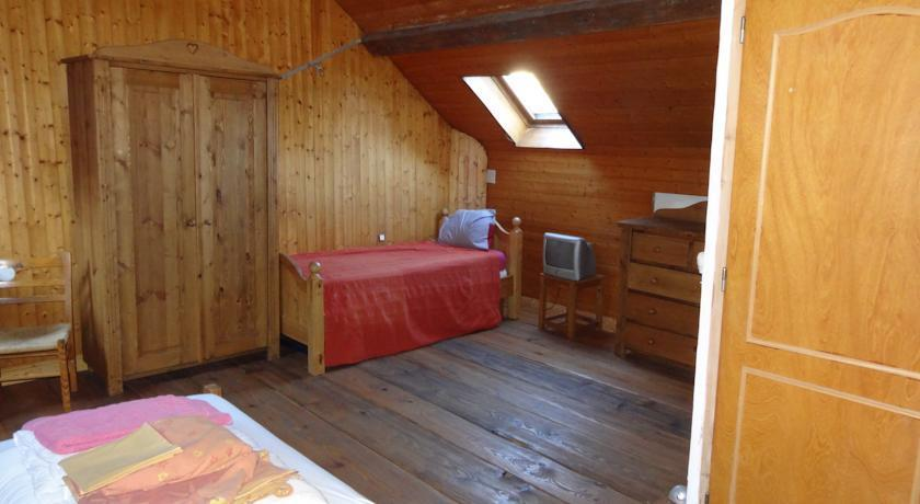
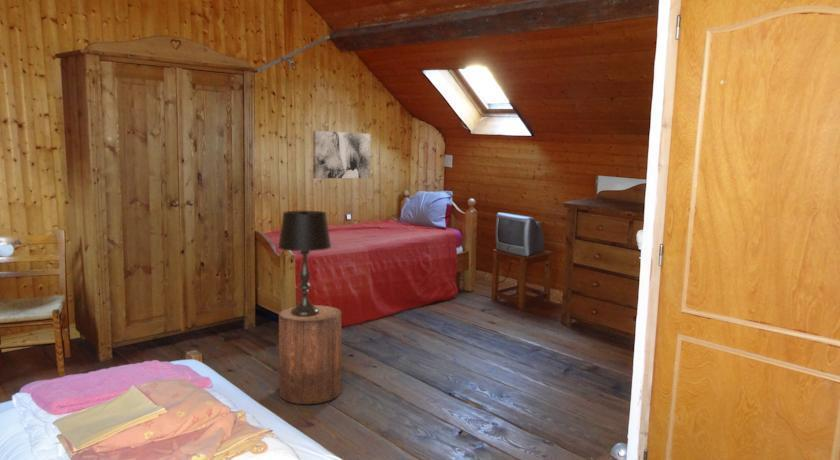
+ table lamp [277,210,332,317]
+ wall art [312,130,371,179]
+ stool [278,304,342,405]
